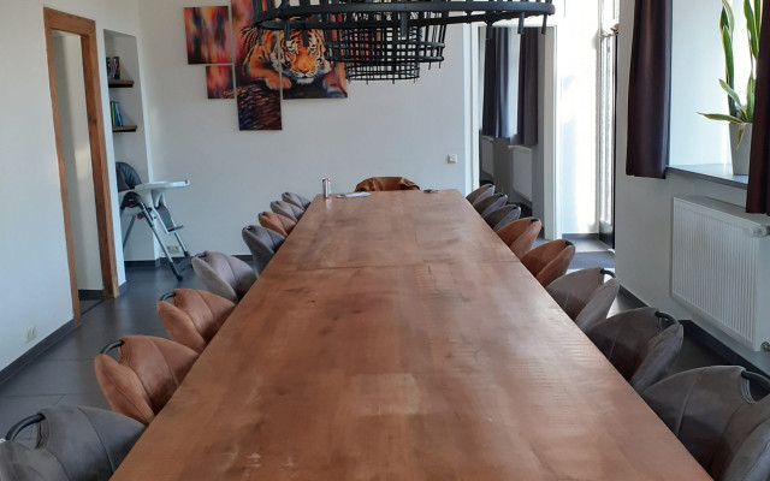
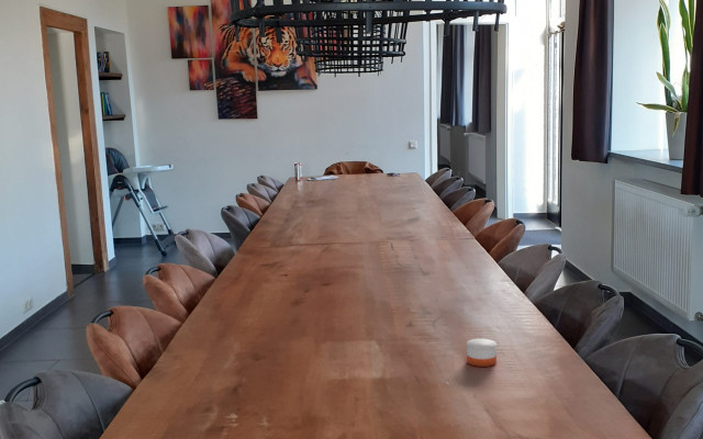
+ candle [466,338,498,368]
